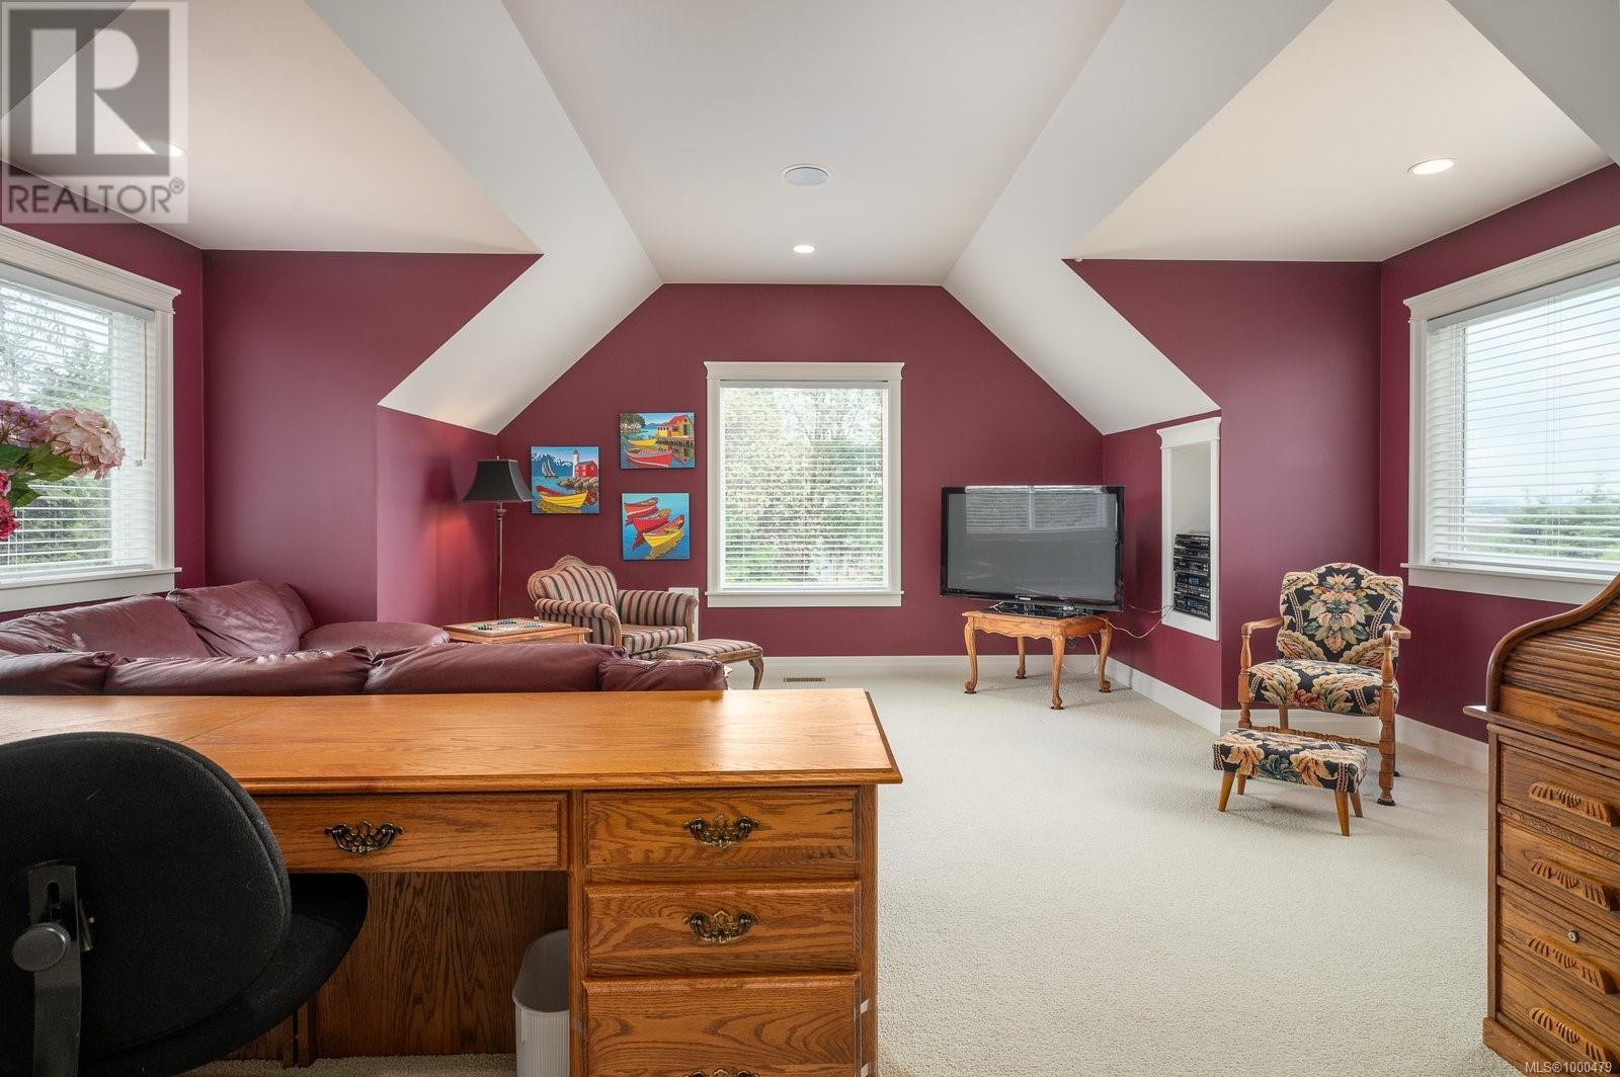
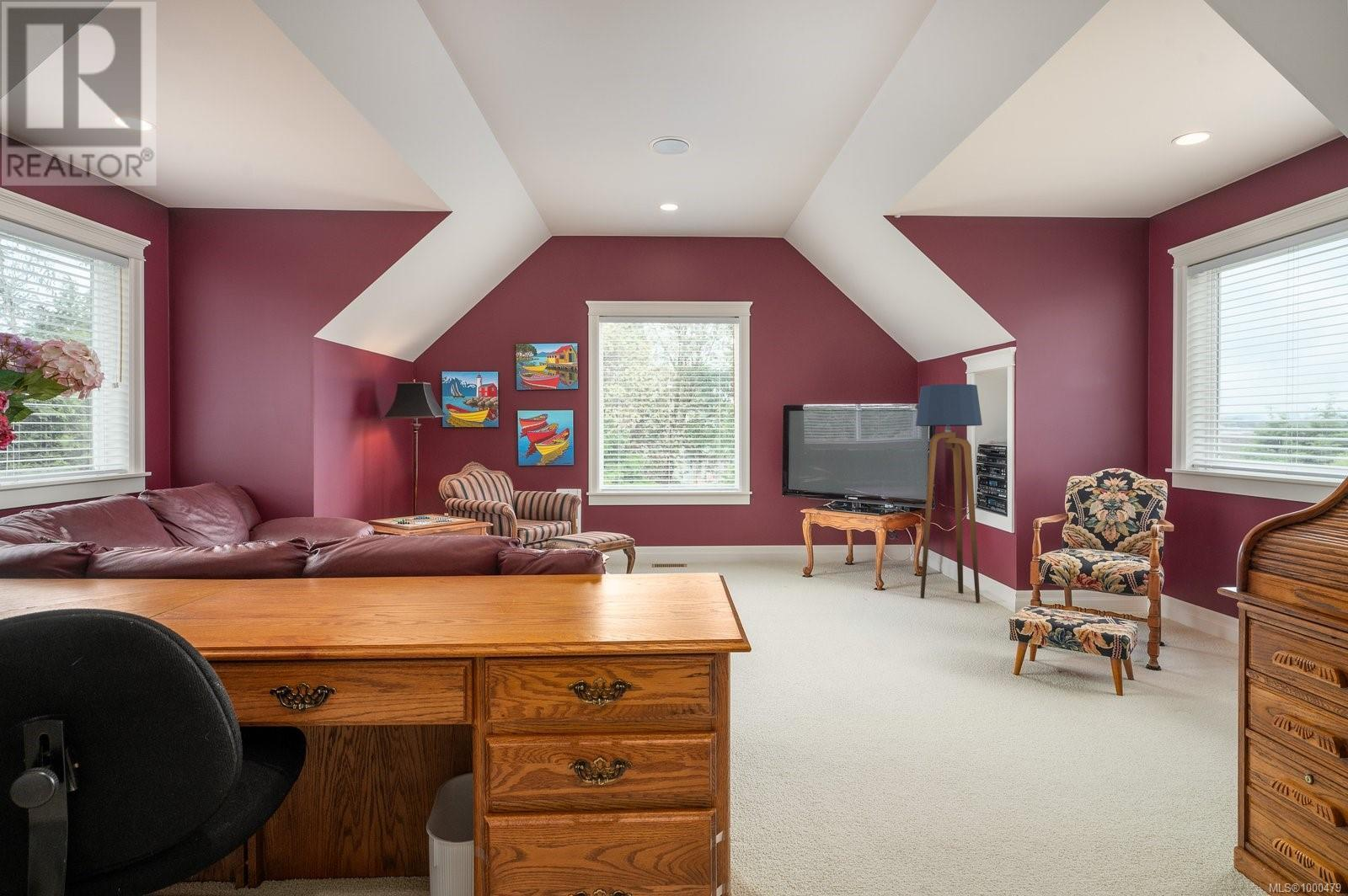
+ floor lamp [915,383,983,603]
